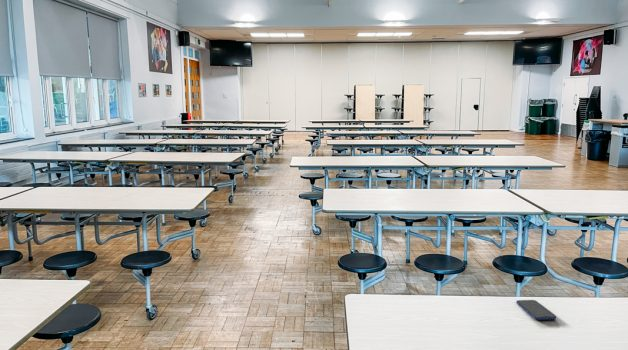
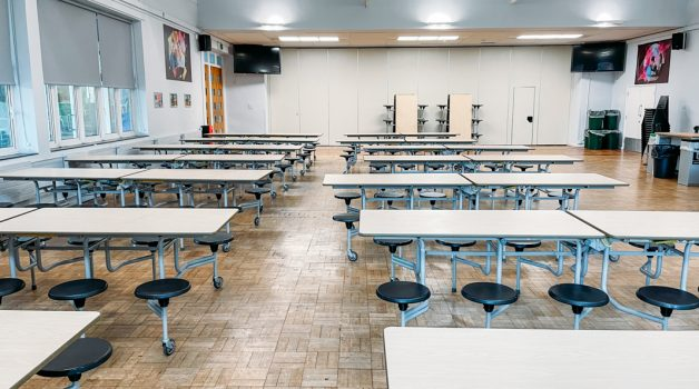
- smartphone [516,299,557,321]
